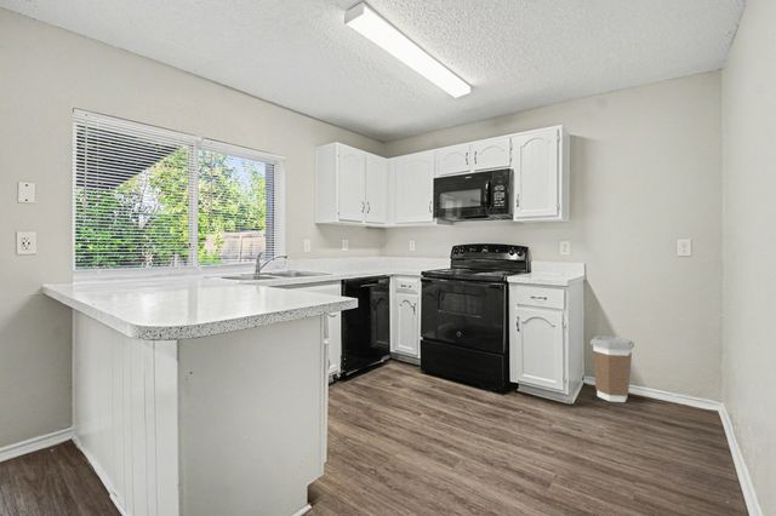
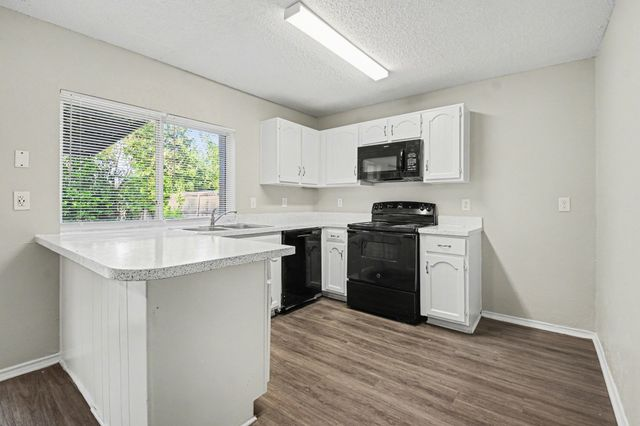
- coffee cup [589,336,635,403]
